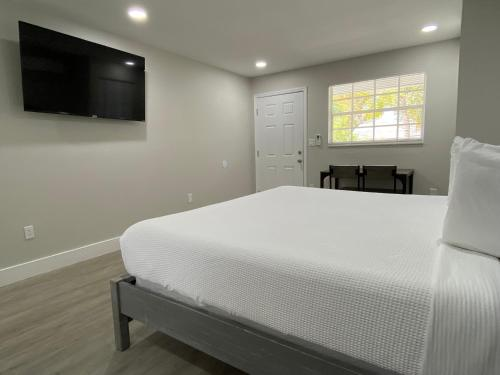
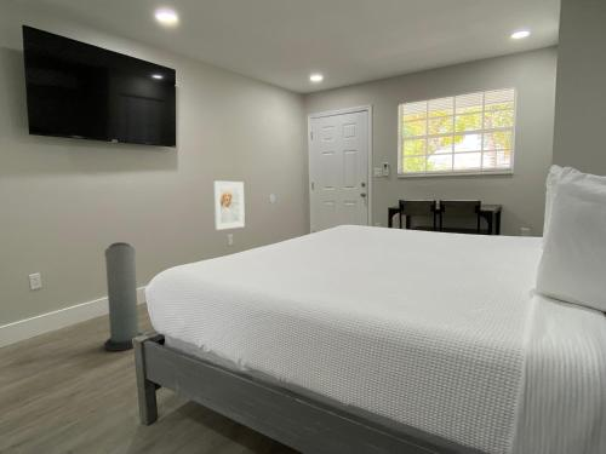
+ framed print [212,180,246,231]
+ air purifier [103,241,144,352]
